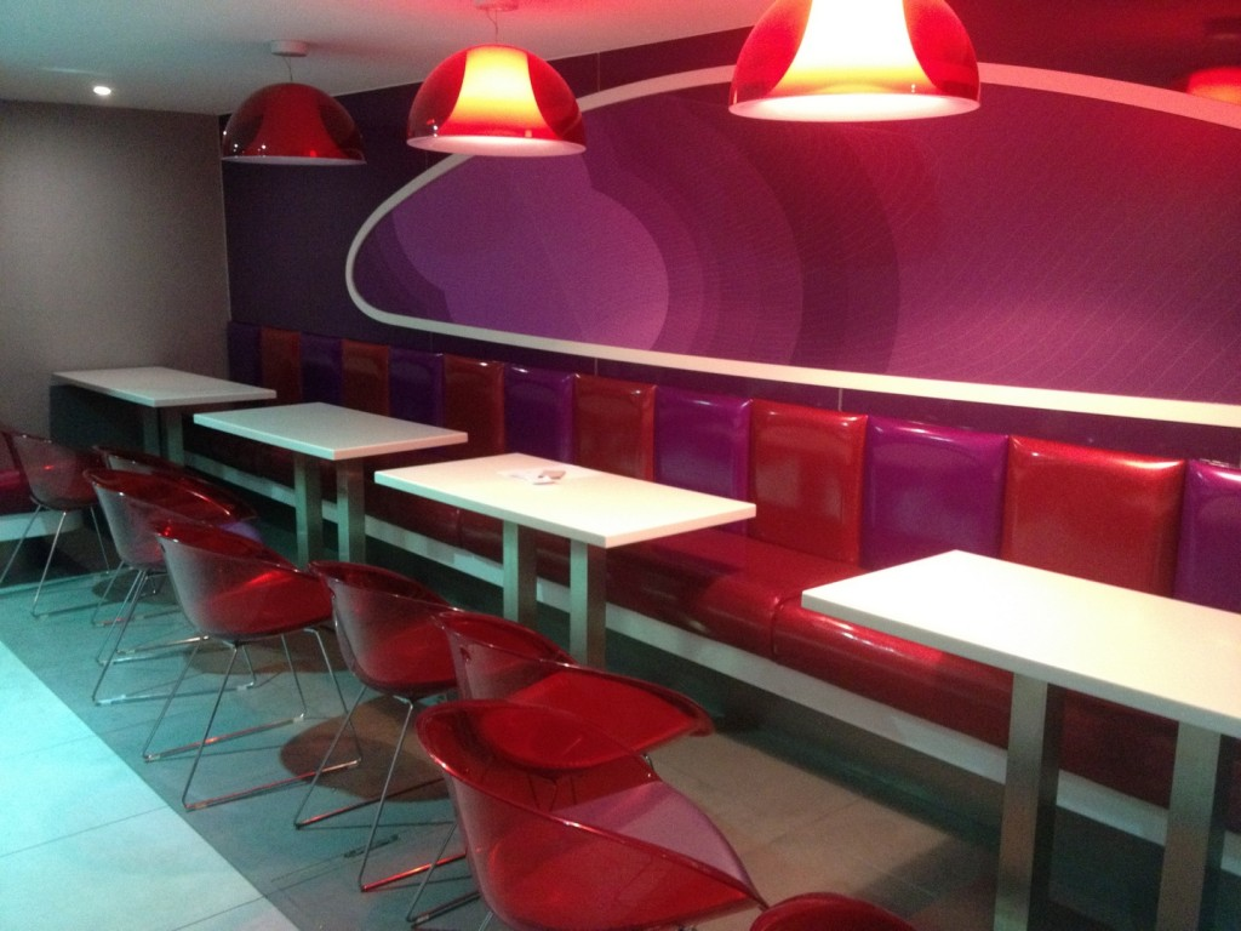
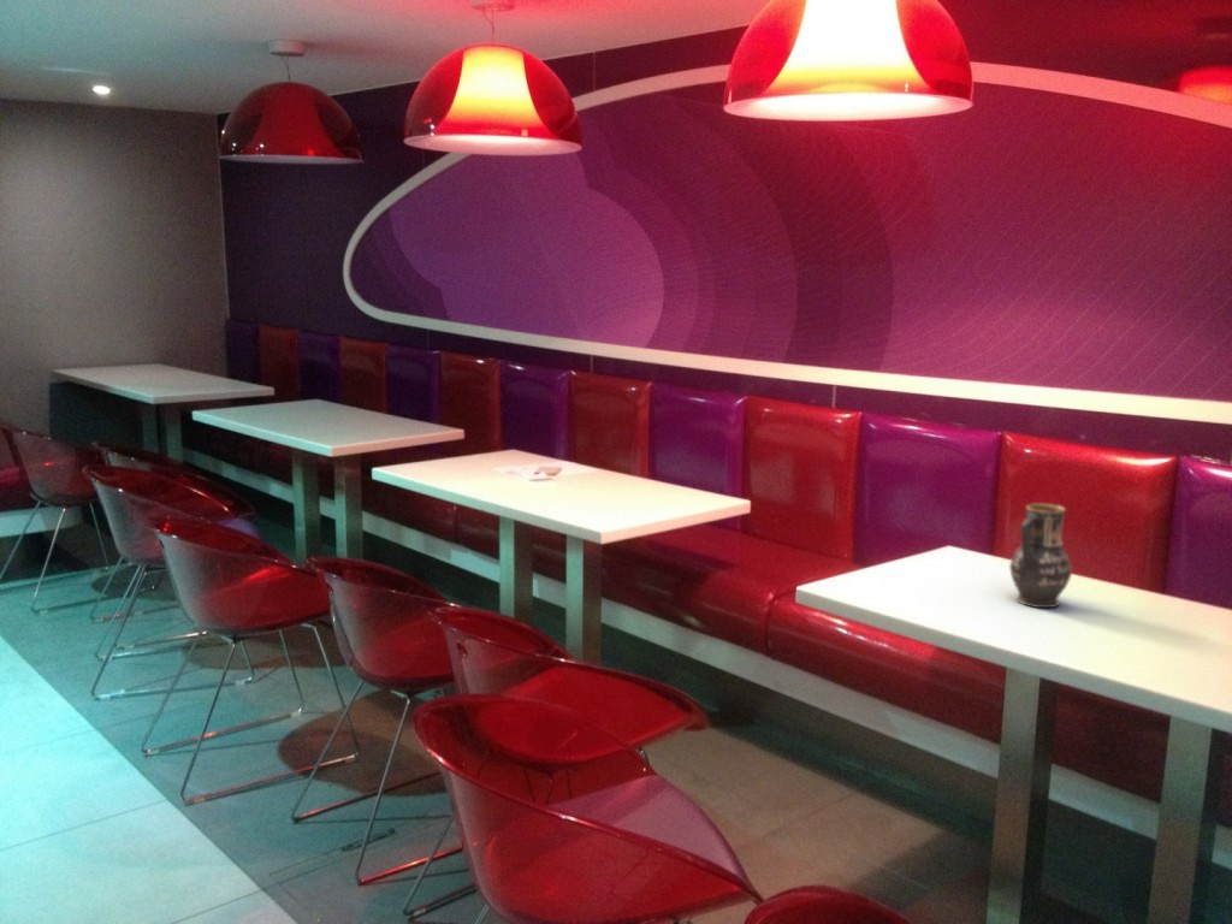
+ vase [1008,502,1073,610]
